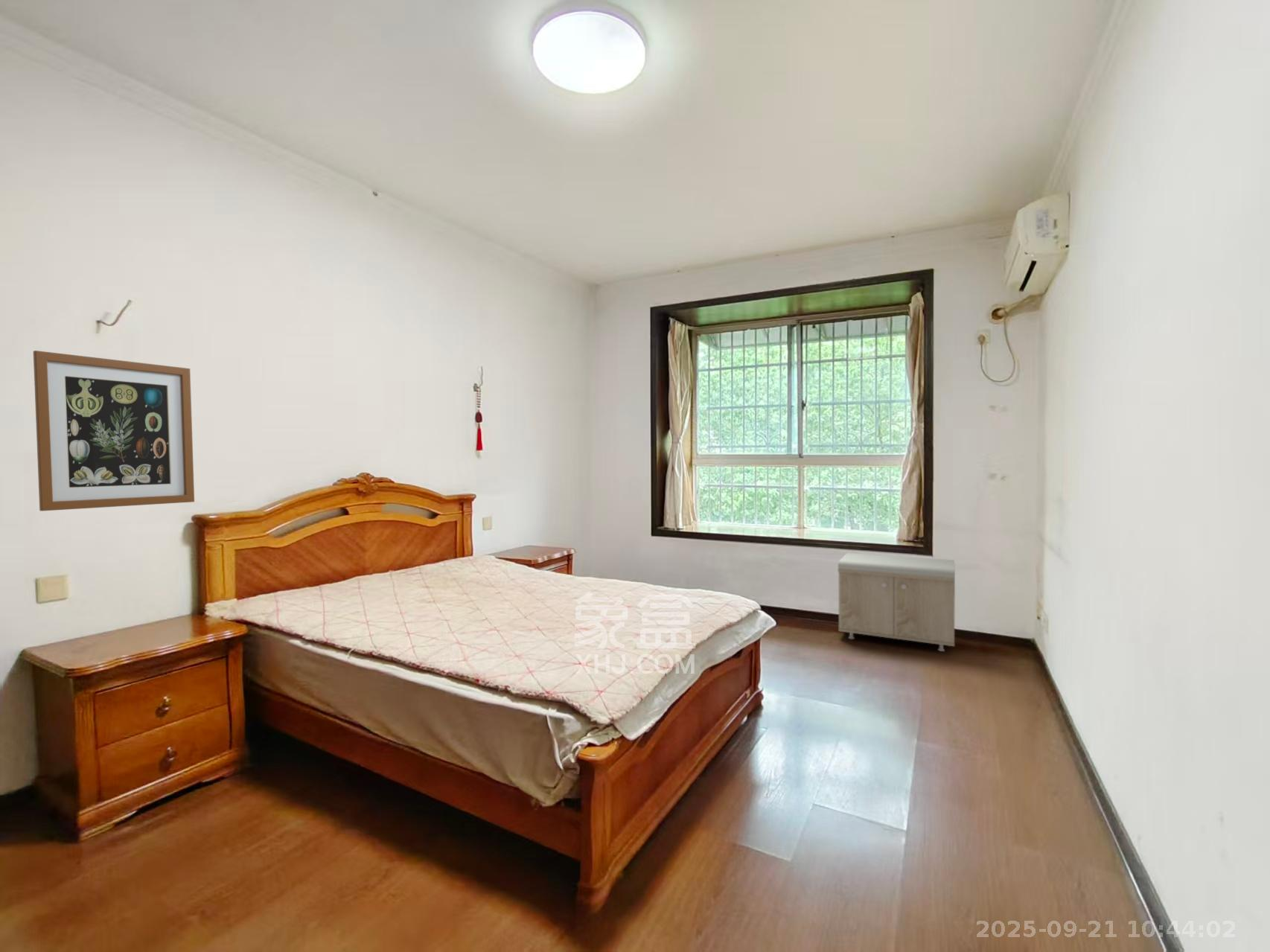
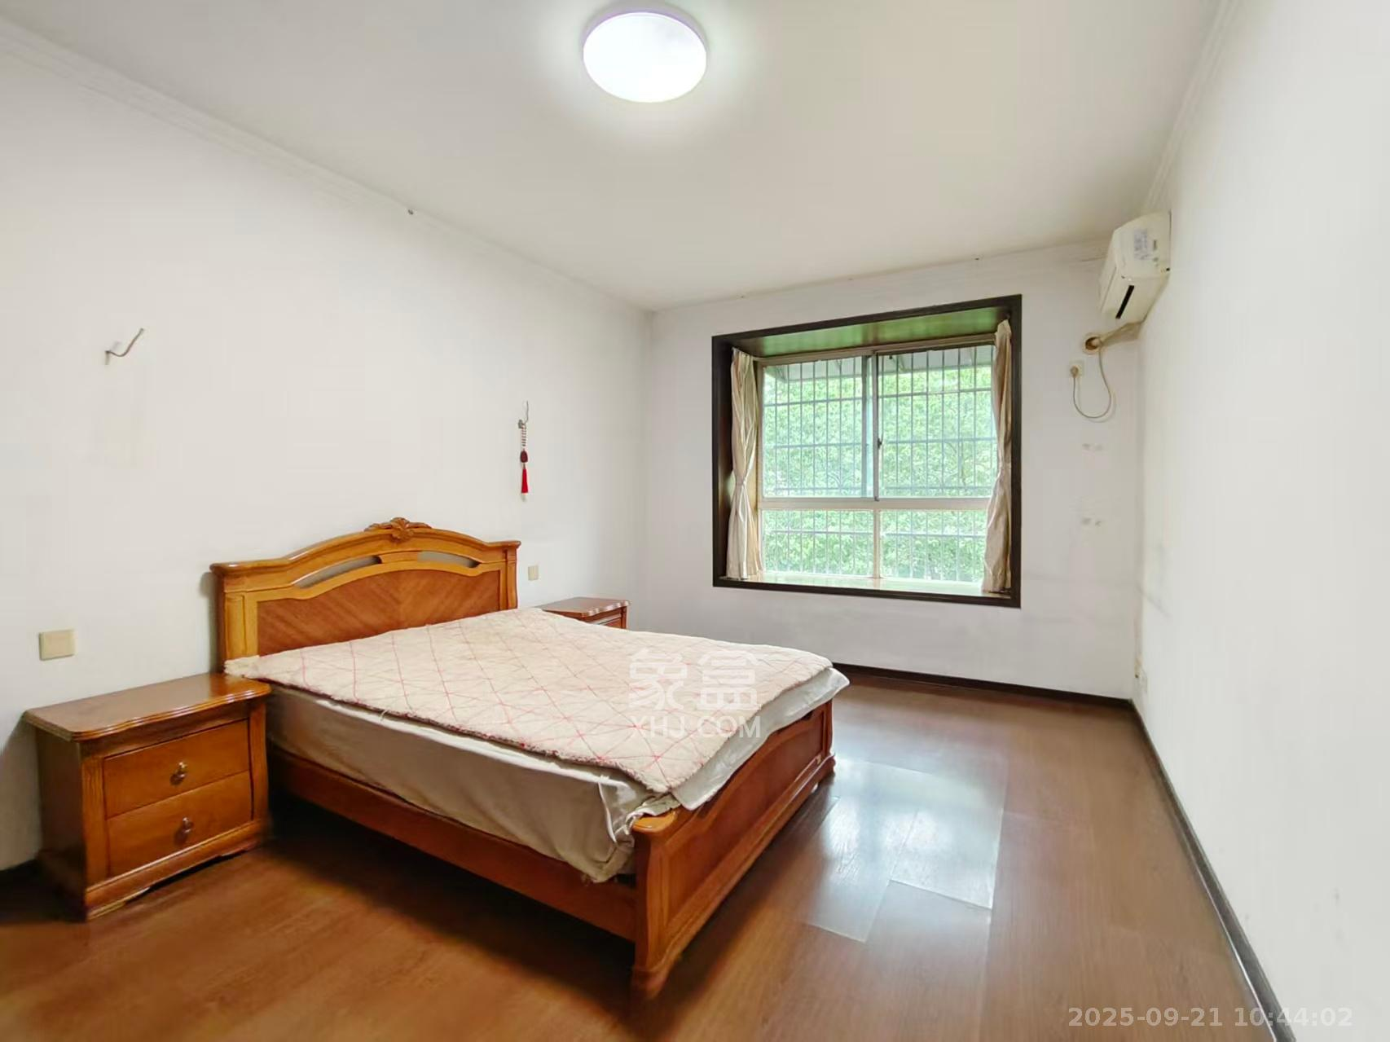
- wall art [33,350,195,511]
- storage bench [837,552,956,652]
